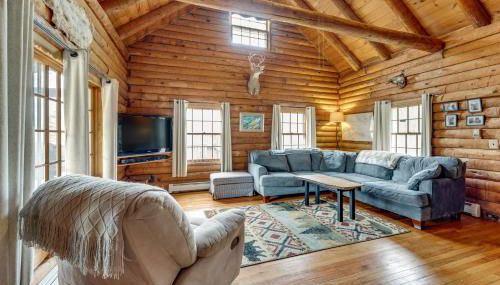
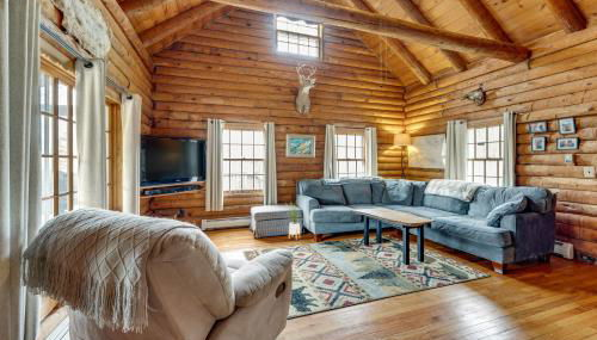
+ house plant [284,200,306,241]
